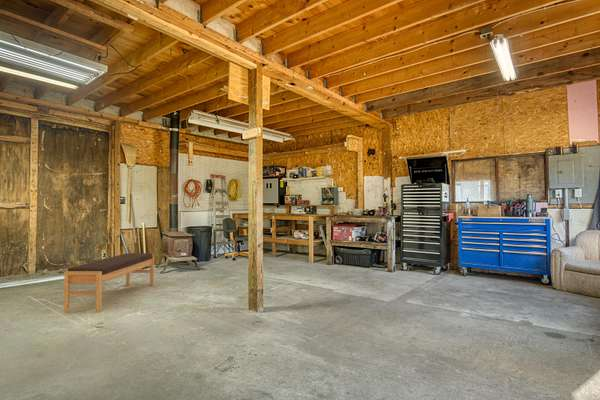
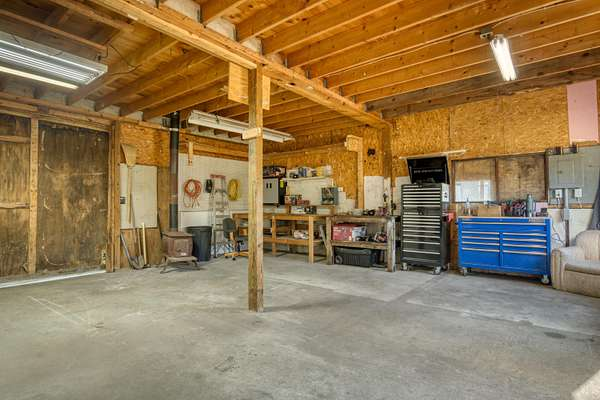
- bench [63,252,155,313]
